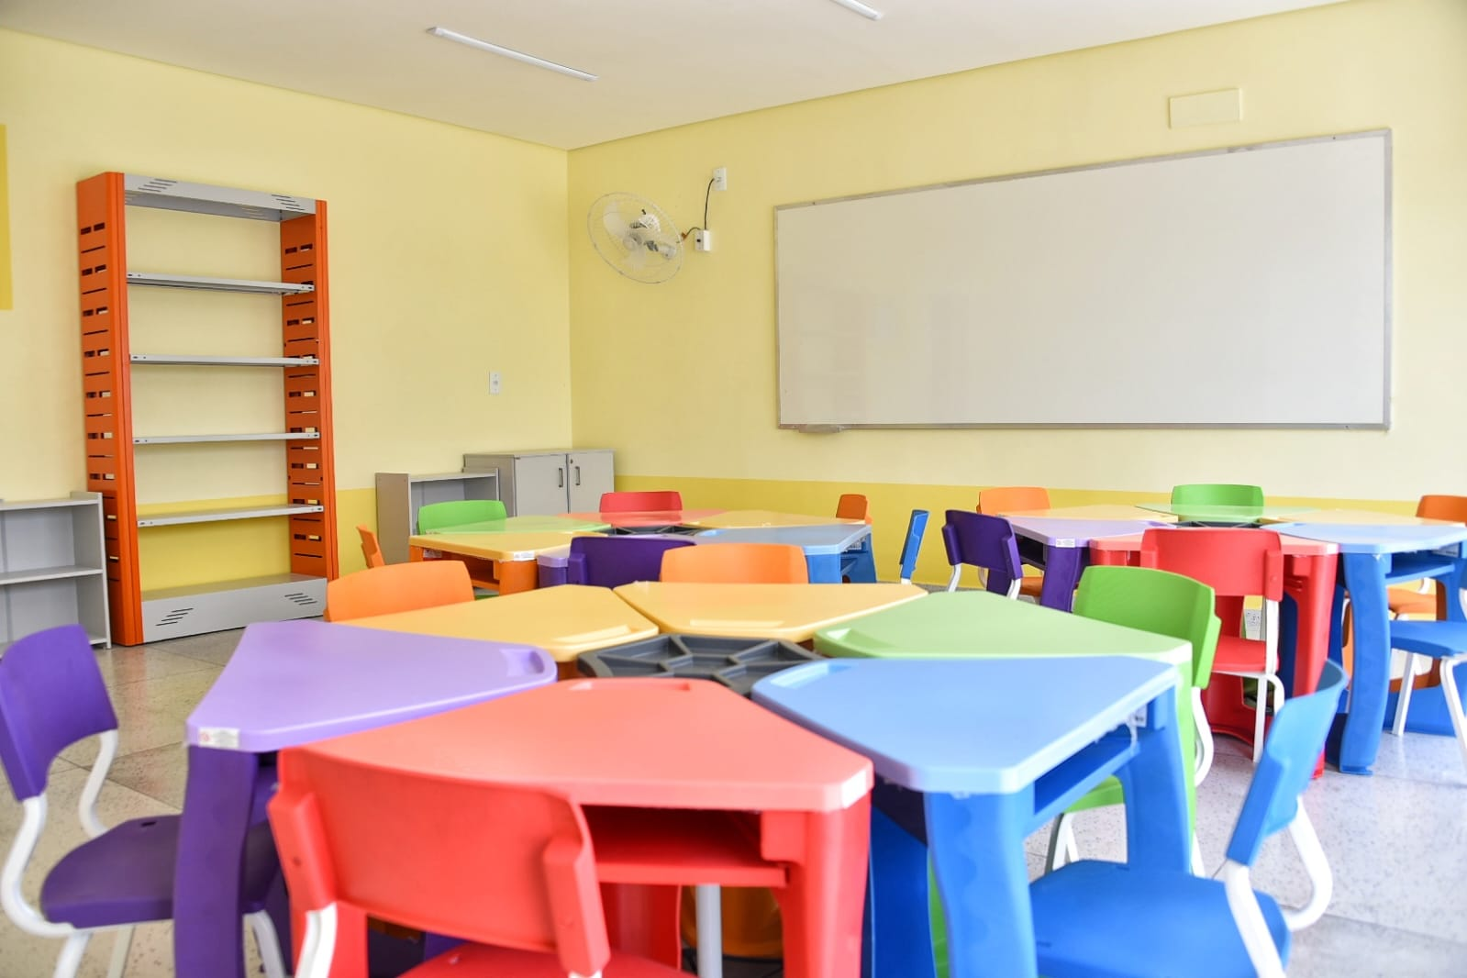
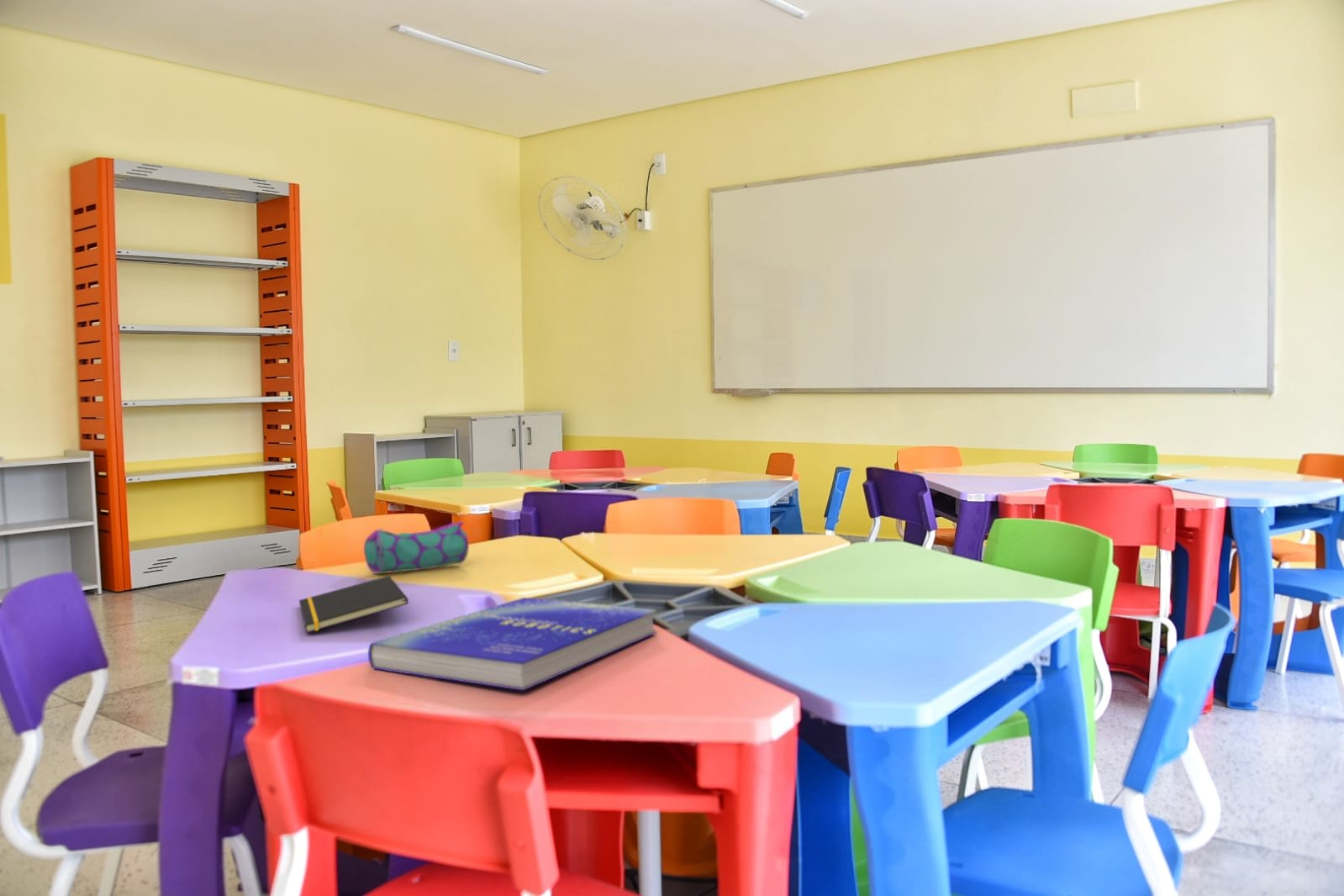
+ book [367,597,657,692]
+ notepad [298,575,409,634]
+ pencil case [363,520,470,575]
